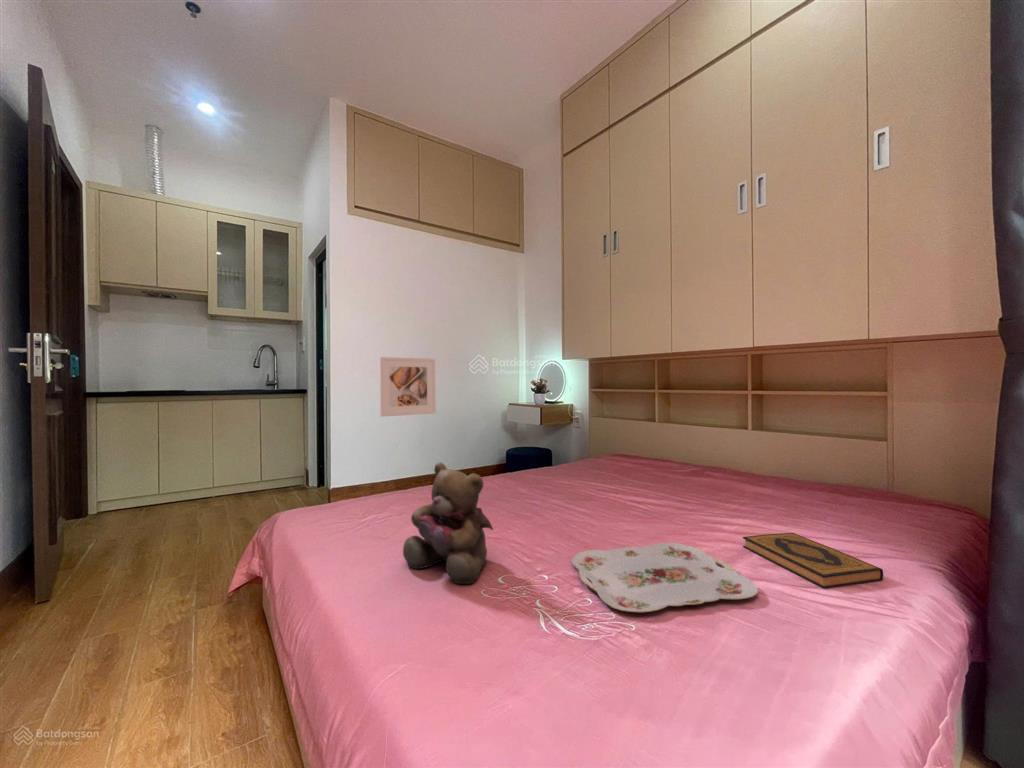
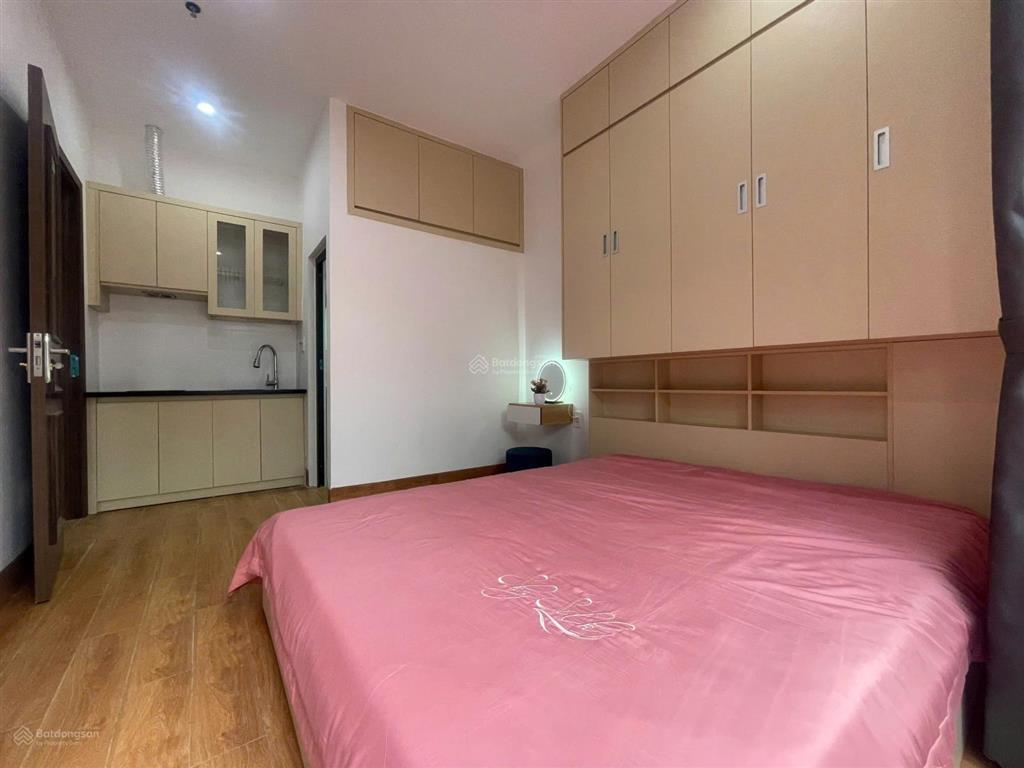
- serving tray [571,542,759,613]
- teddy bear [402,461,494,585]
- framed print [378,356,437,418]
- hardback book [742,532,884,590]
